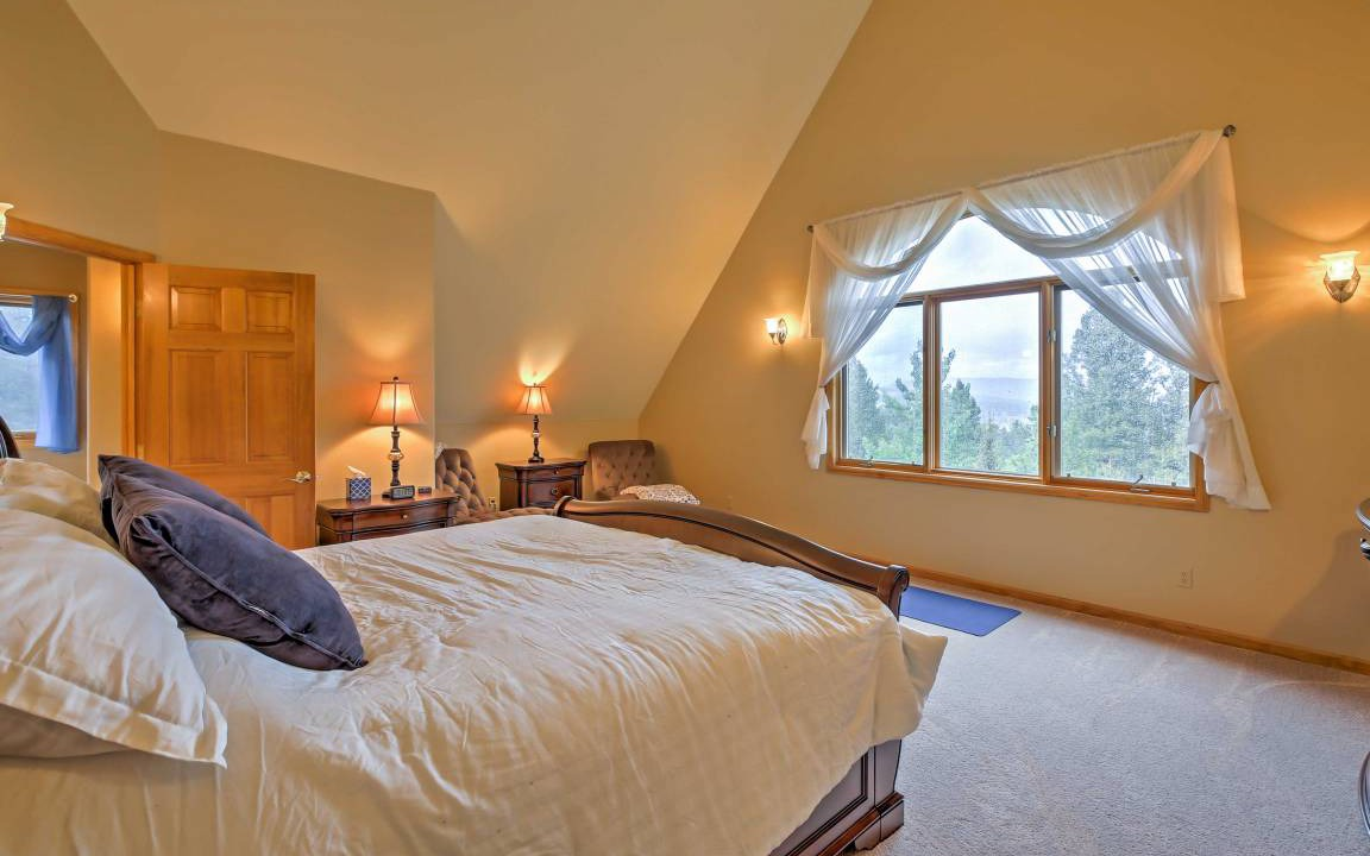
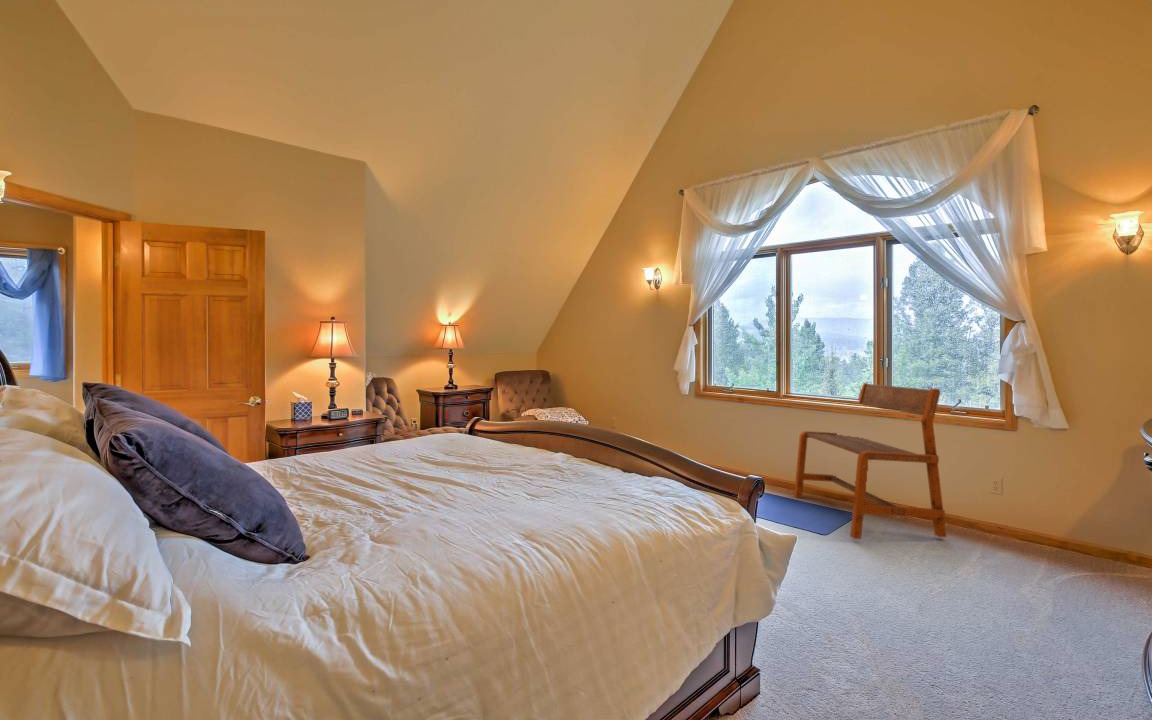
+ bench [793,382,947,540]
